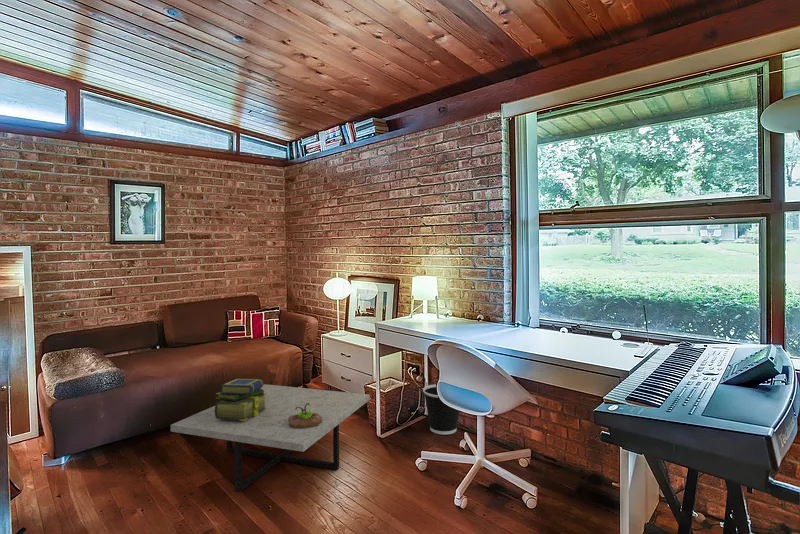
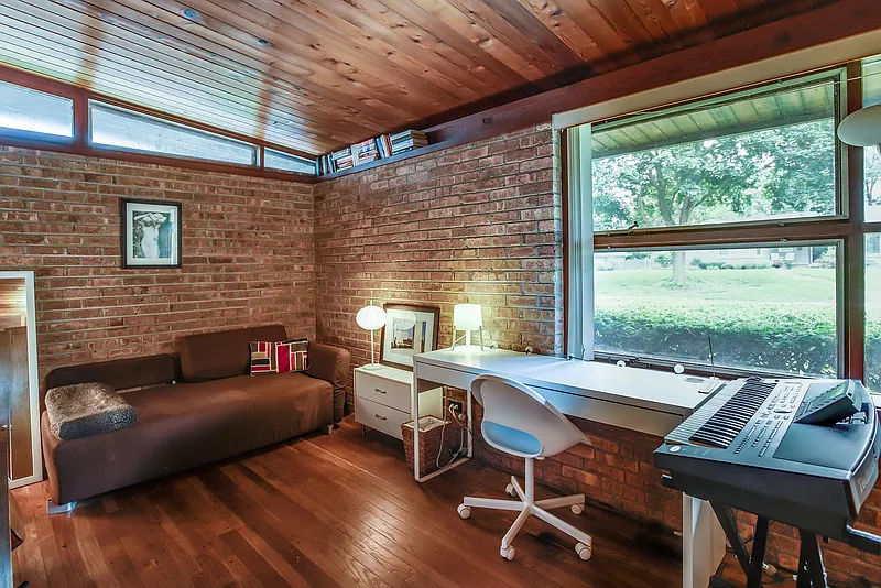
- wastebasket [422,383,460,436]
- succulent planter [289,403,322,429]
- coffee table [170,383,371,493]
- stack of books [214,378,267,421]
